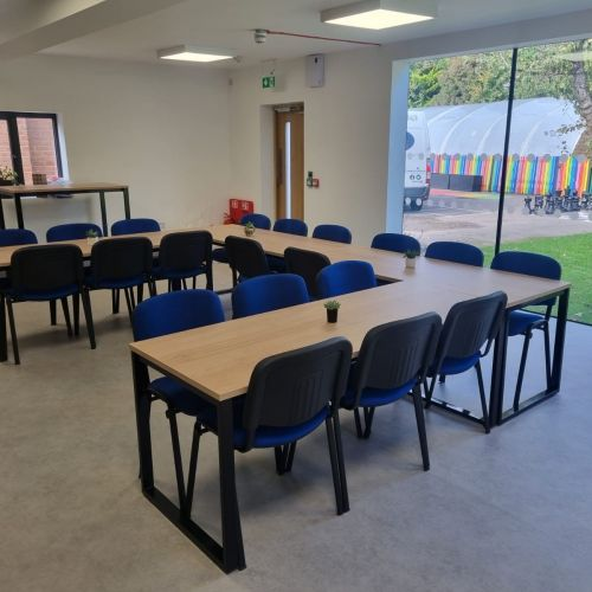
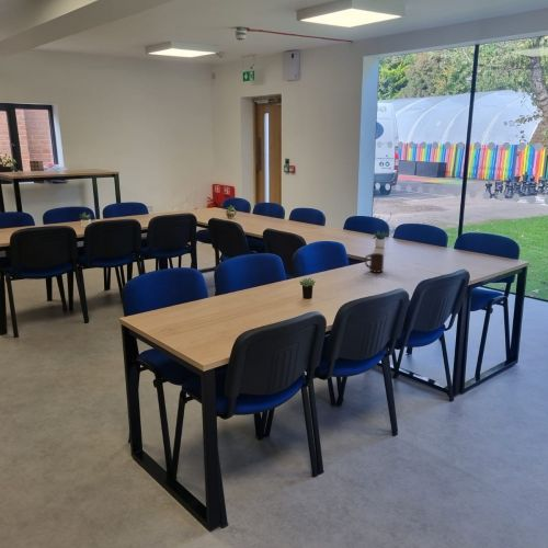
+ cup [364,252,385,274]
